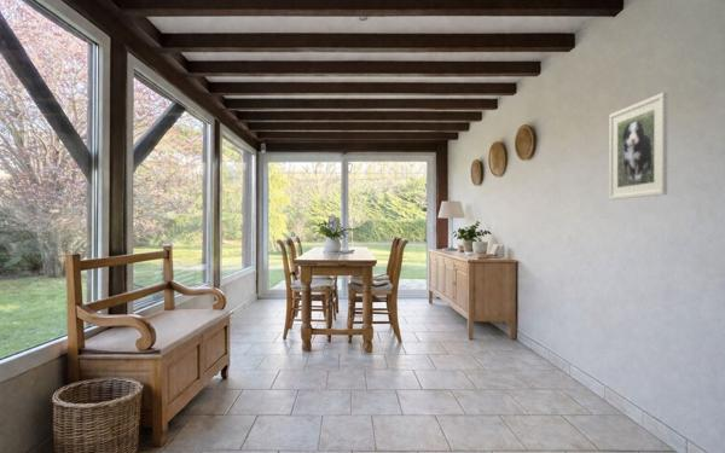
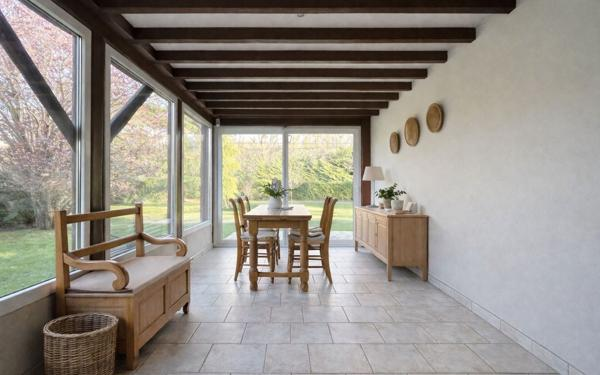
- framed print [608,92,668,201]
